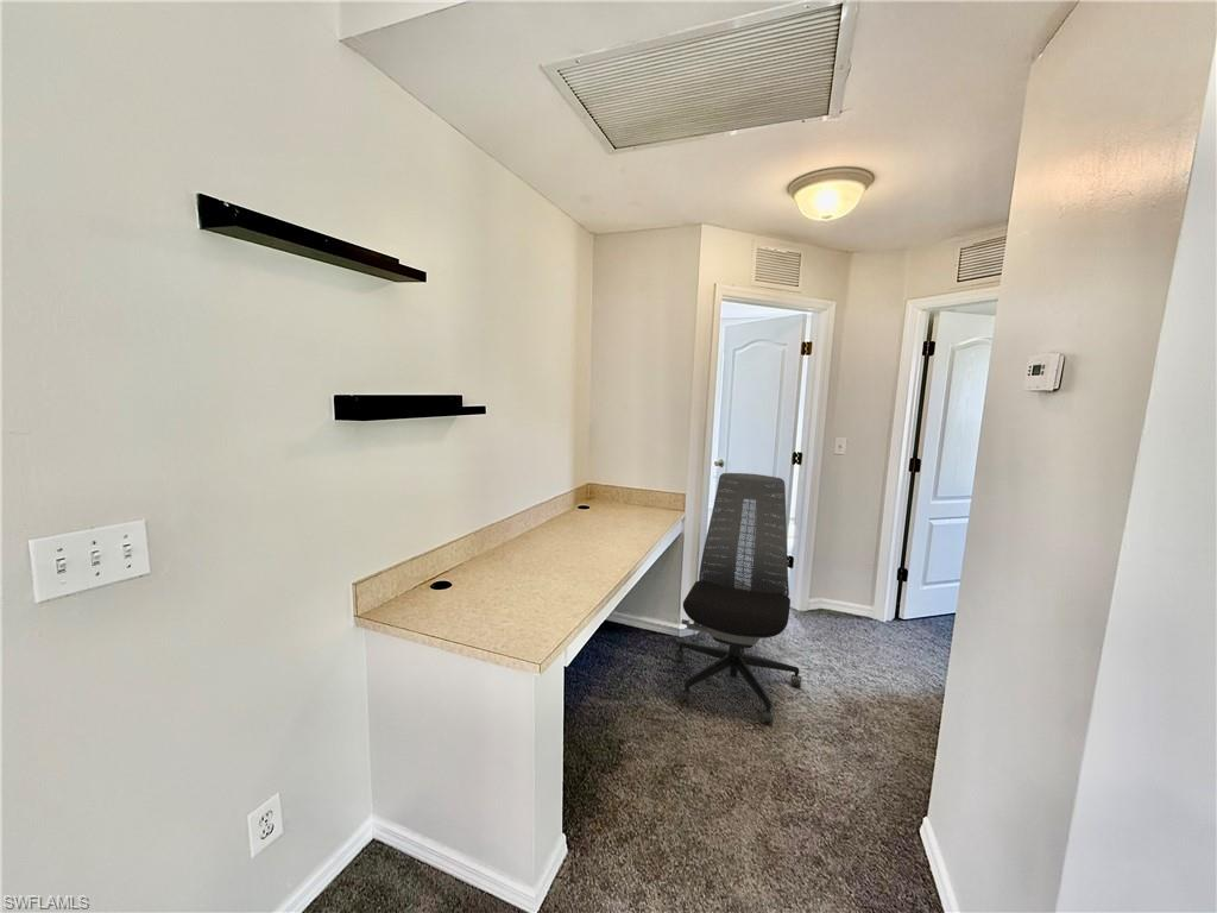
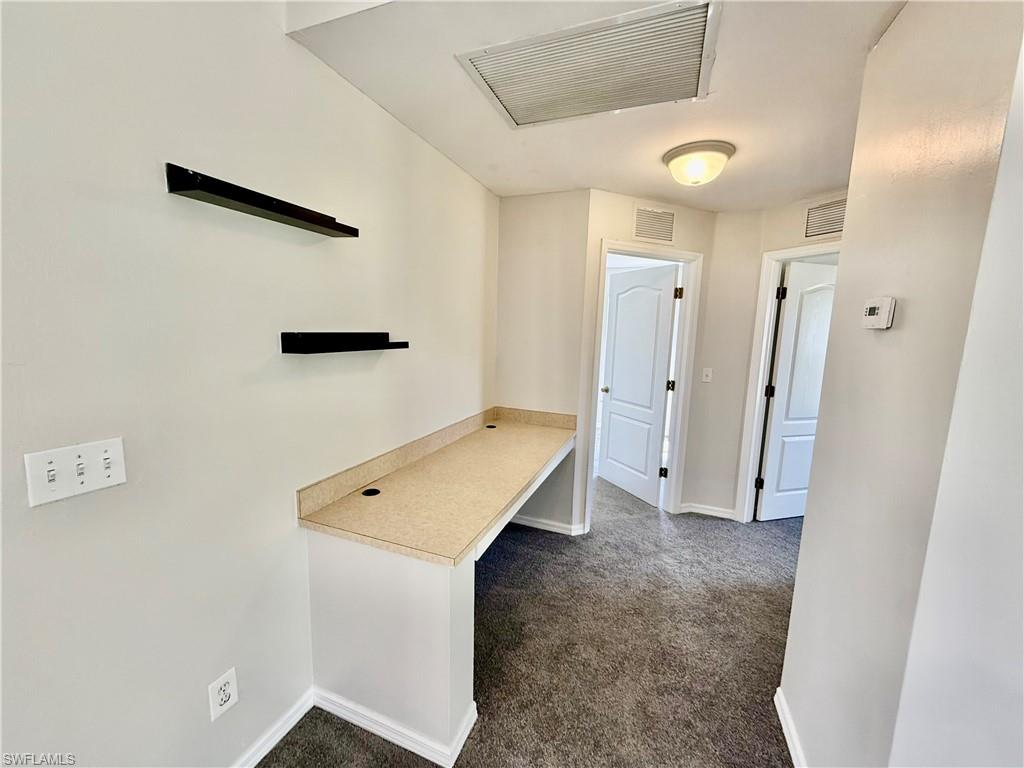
- office chair [674,472,802,725]
